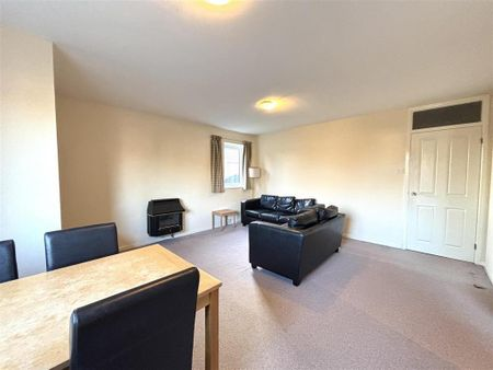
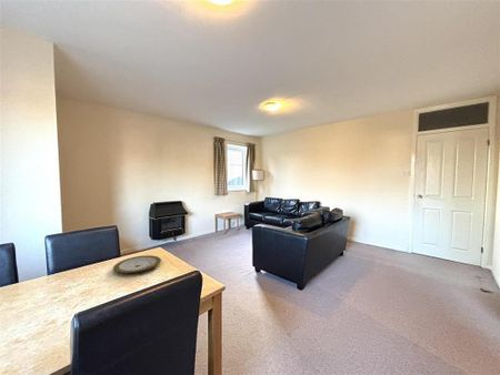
+ plate [112,254,162,274]
